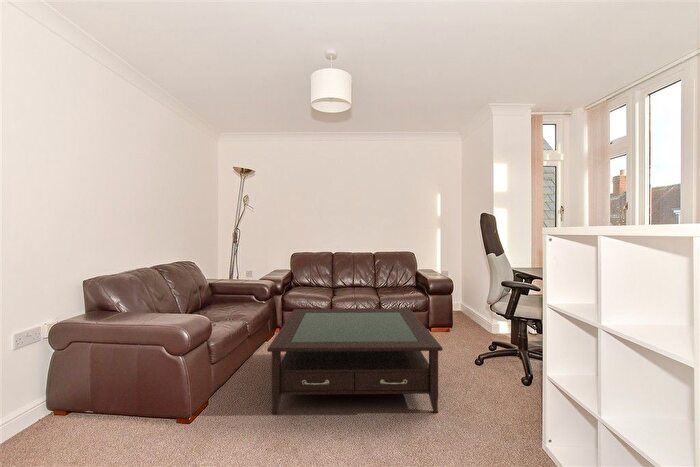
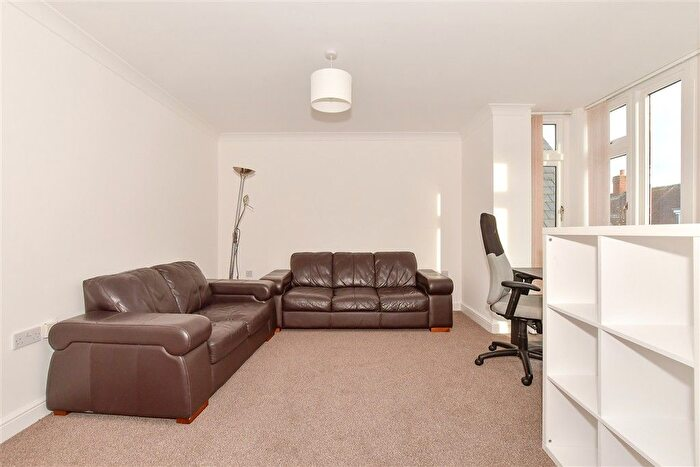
- coffee table [266,308,443,415]
